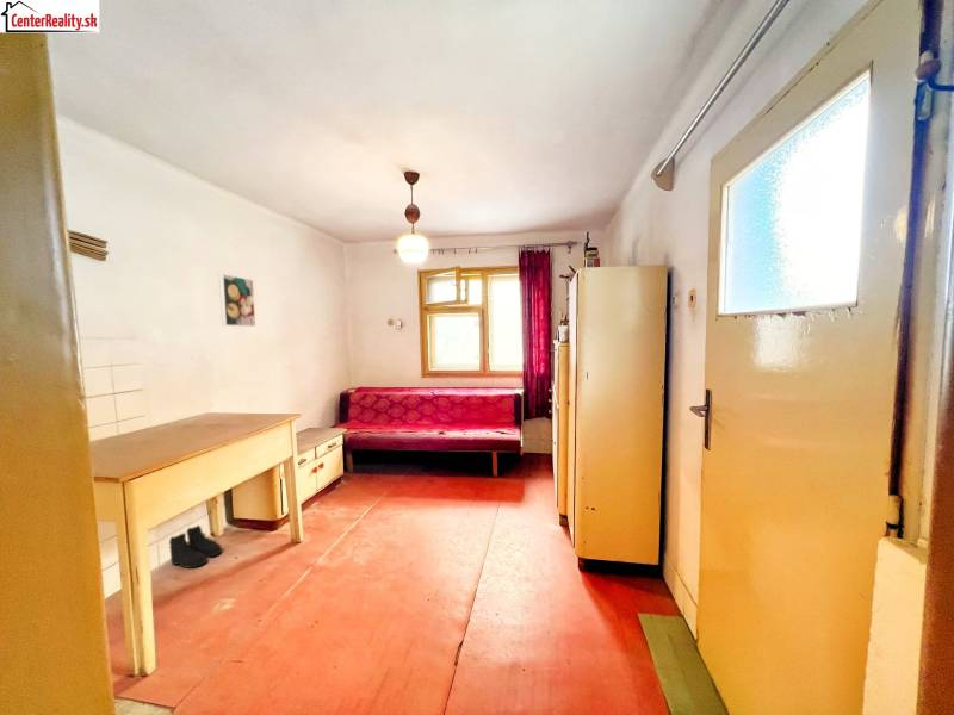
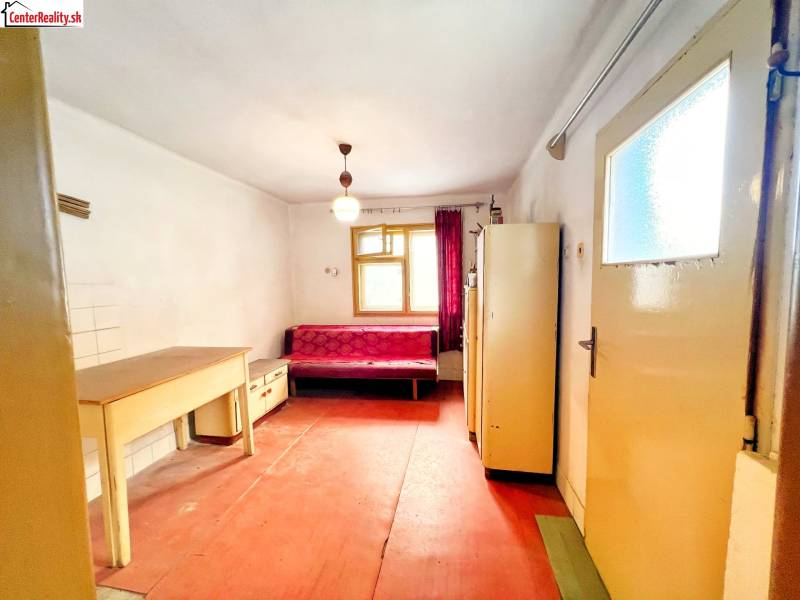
- boots [168,523,223,570]
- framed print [218,273,256,328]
